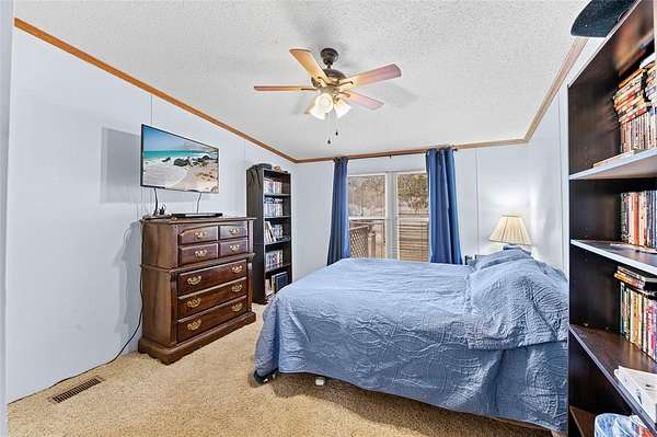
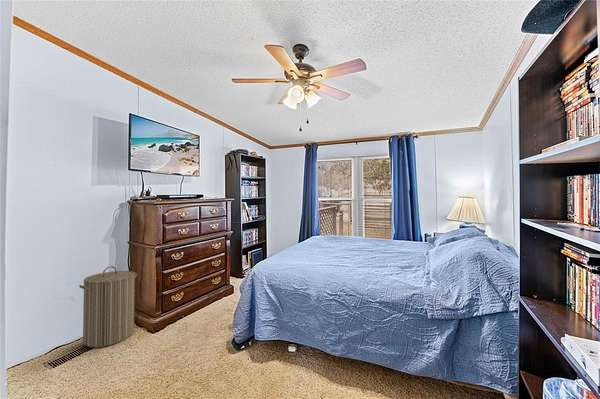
+ laundry hamper [78,265,138,348]
